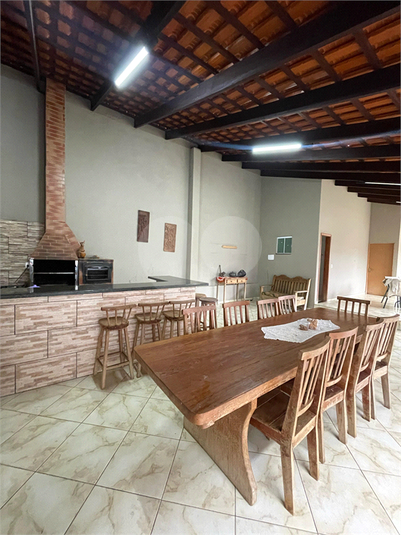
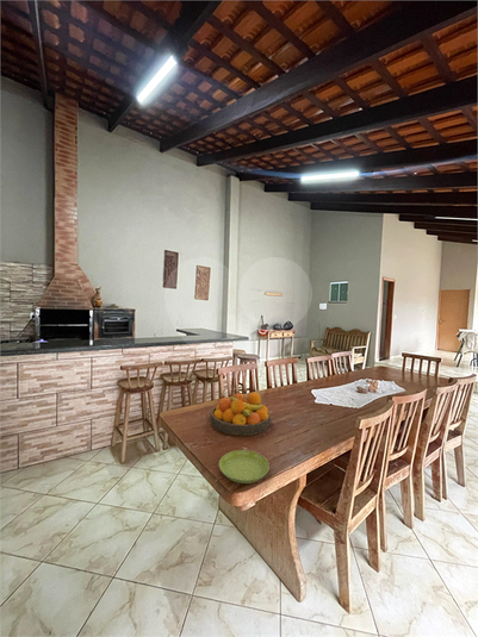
+ fruit bowl [209,392,272,437]
+ saucer [218,449,271,485]
